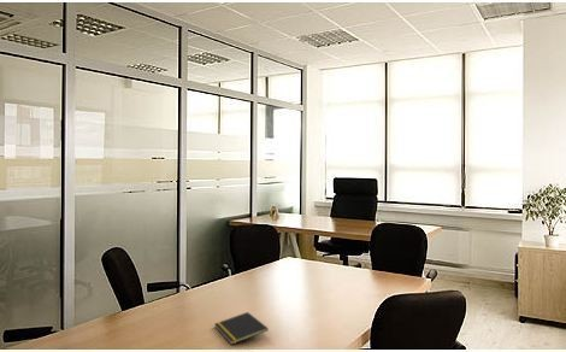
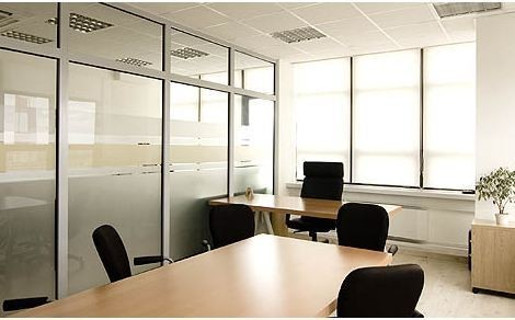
- notepad [213,311,270,346]
